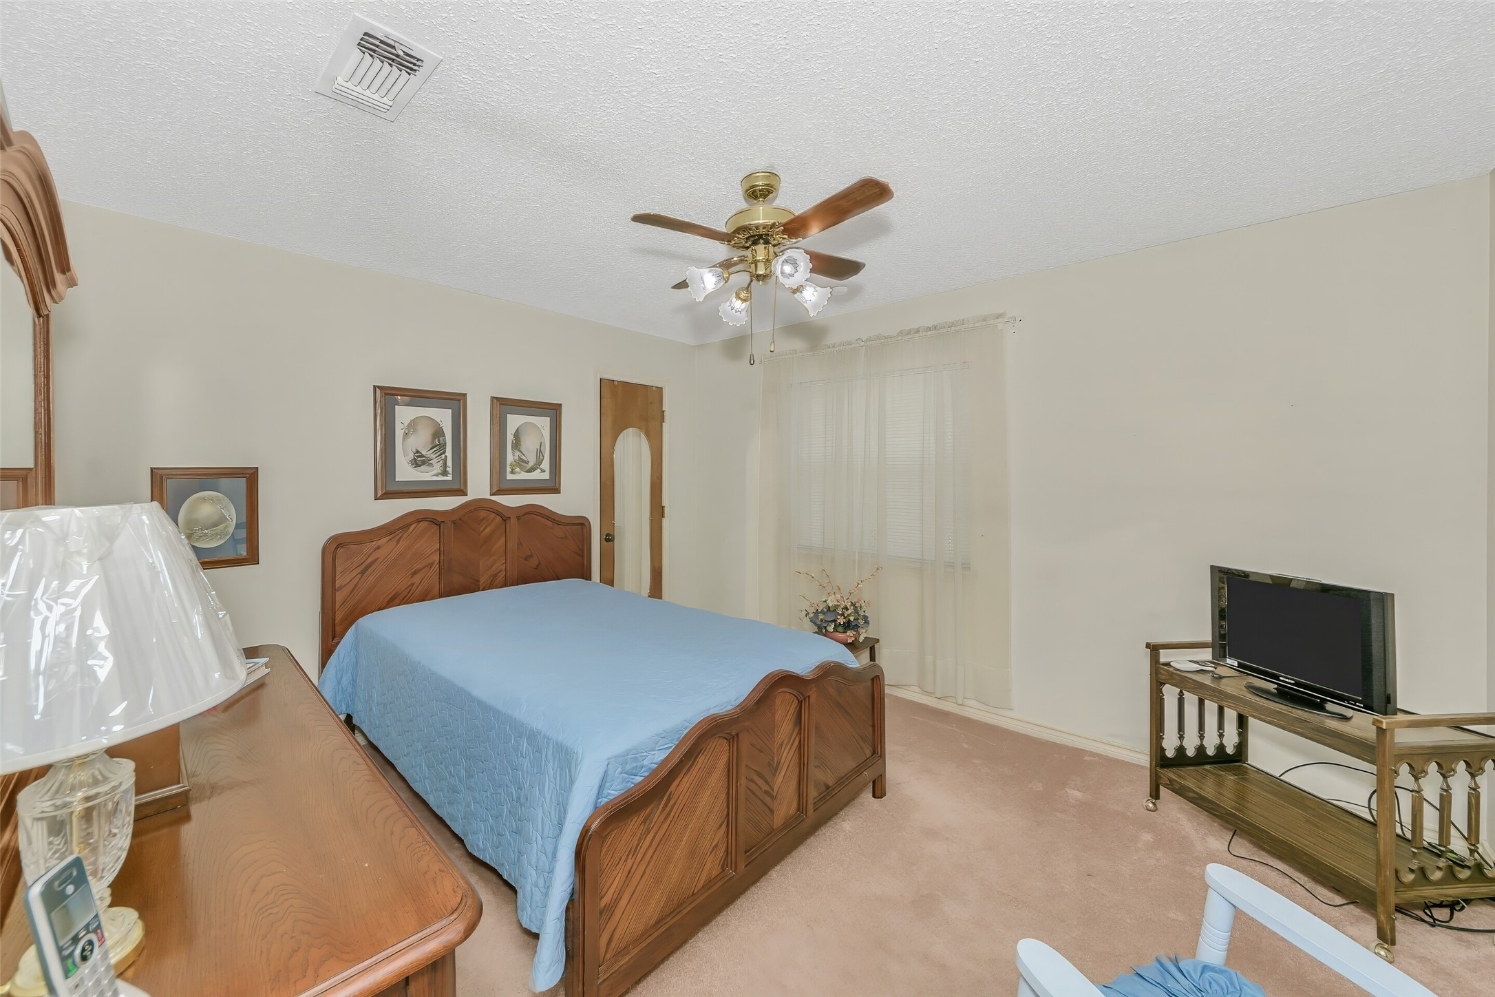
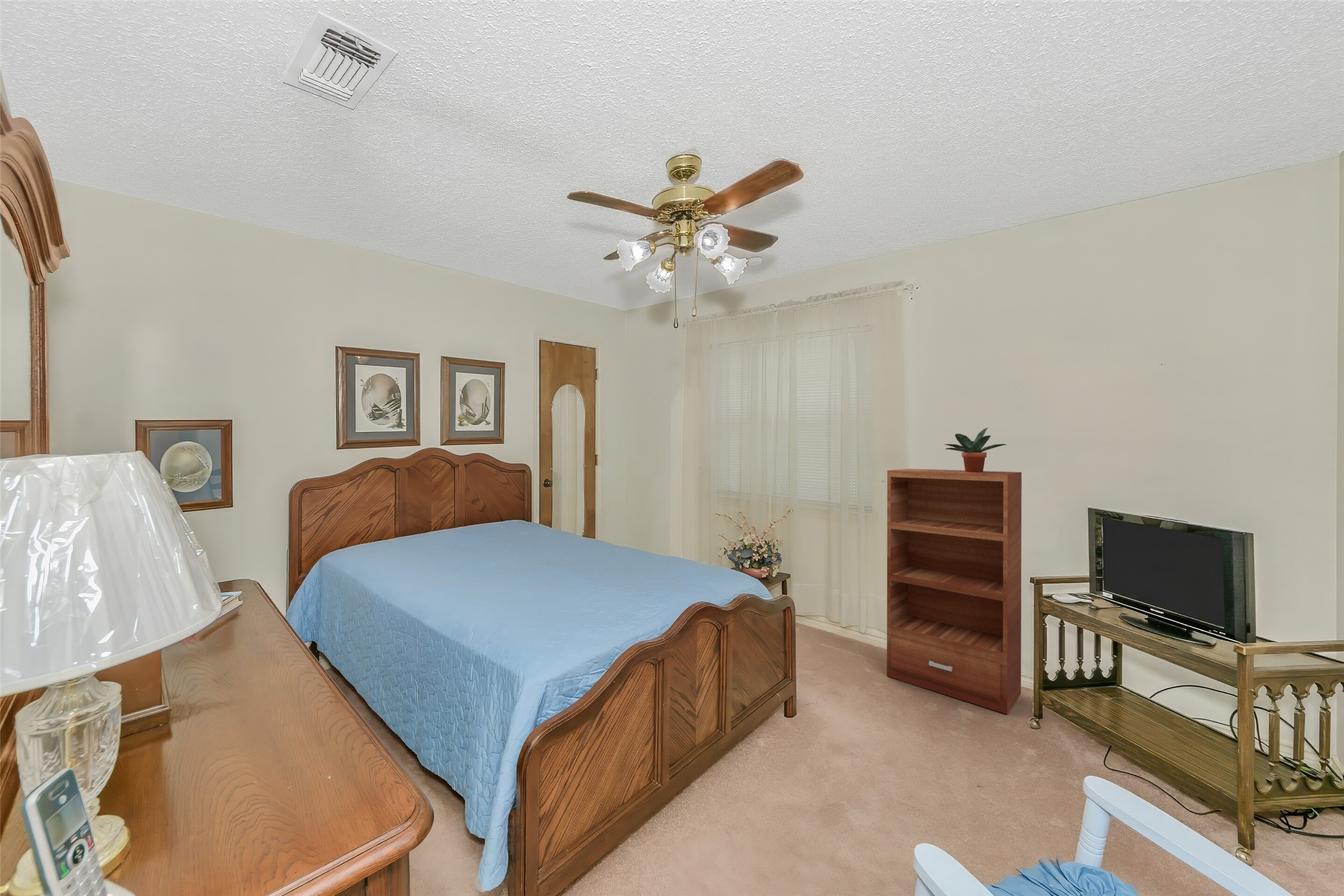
+ potted plant [944,427,1007,472]
+ bookshelf [886,468,1022,715]
